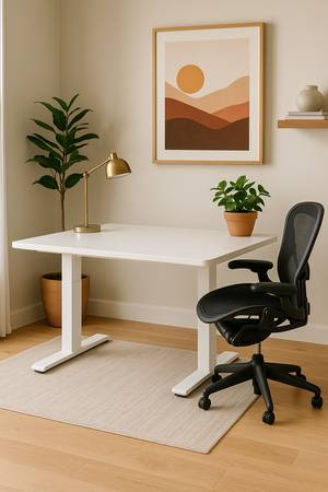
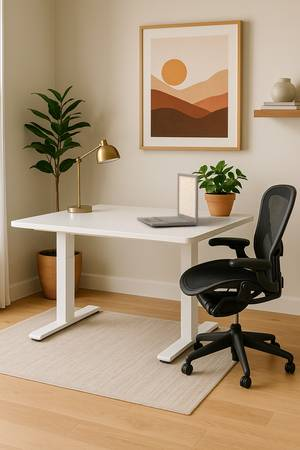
+ laptop [136,172,199,227]
